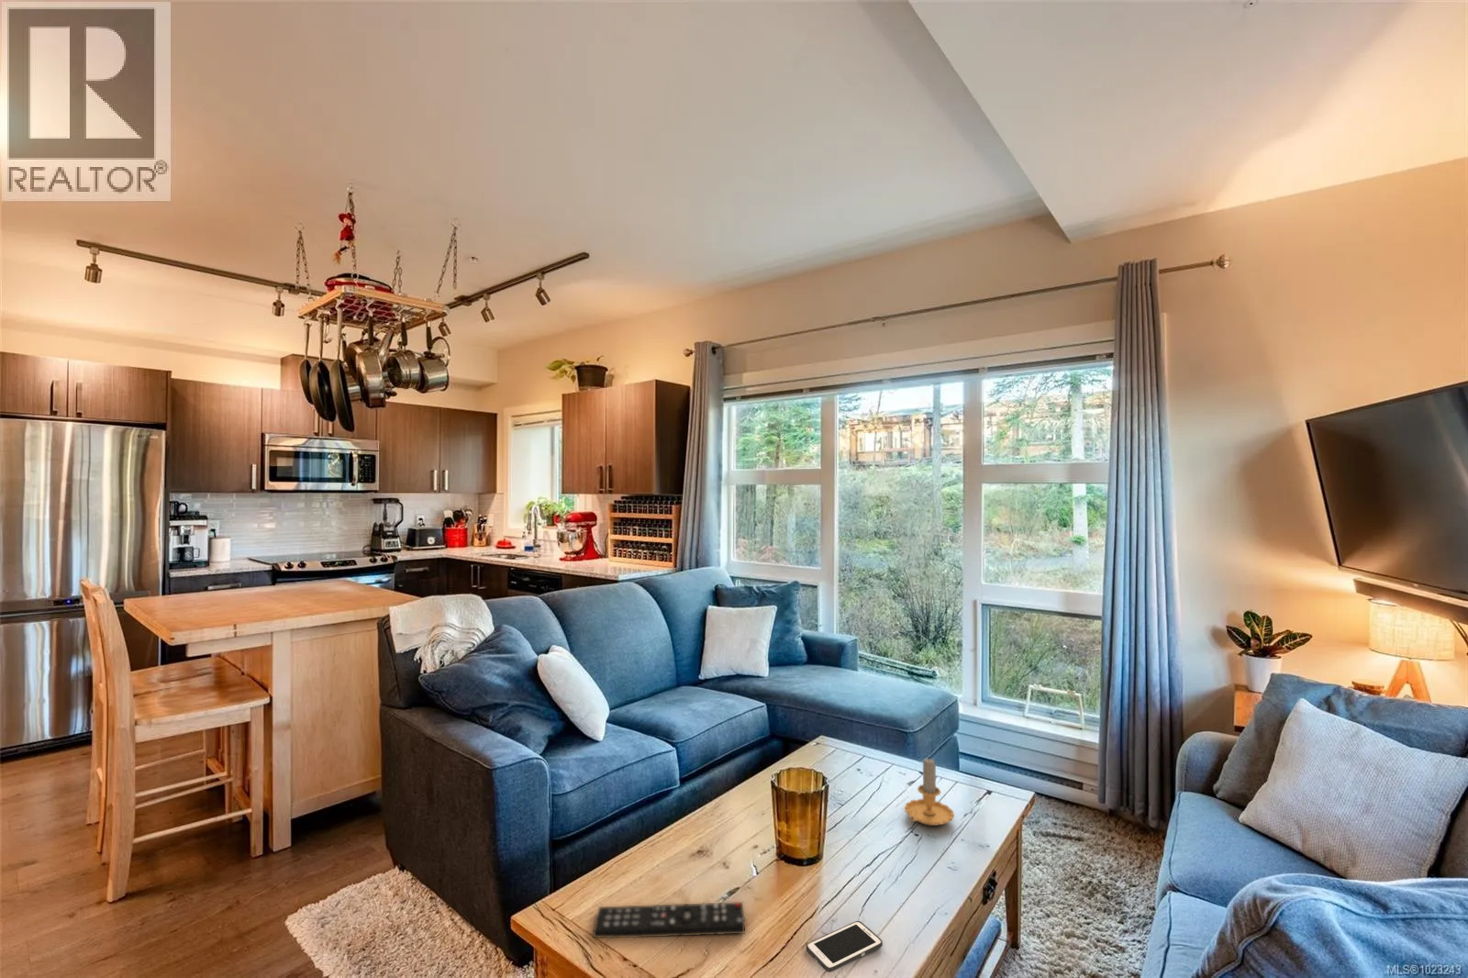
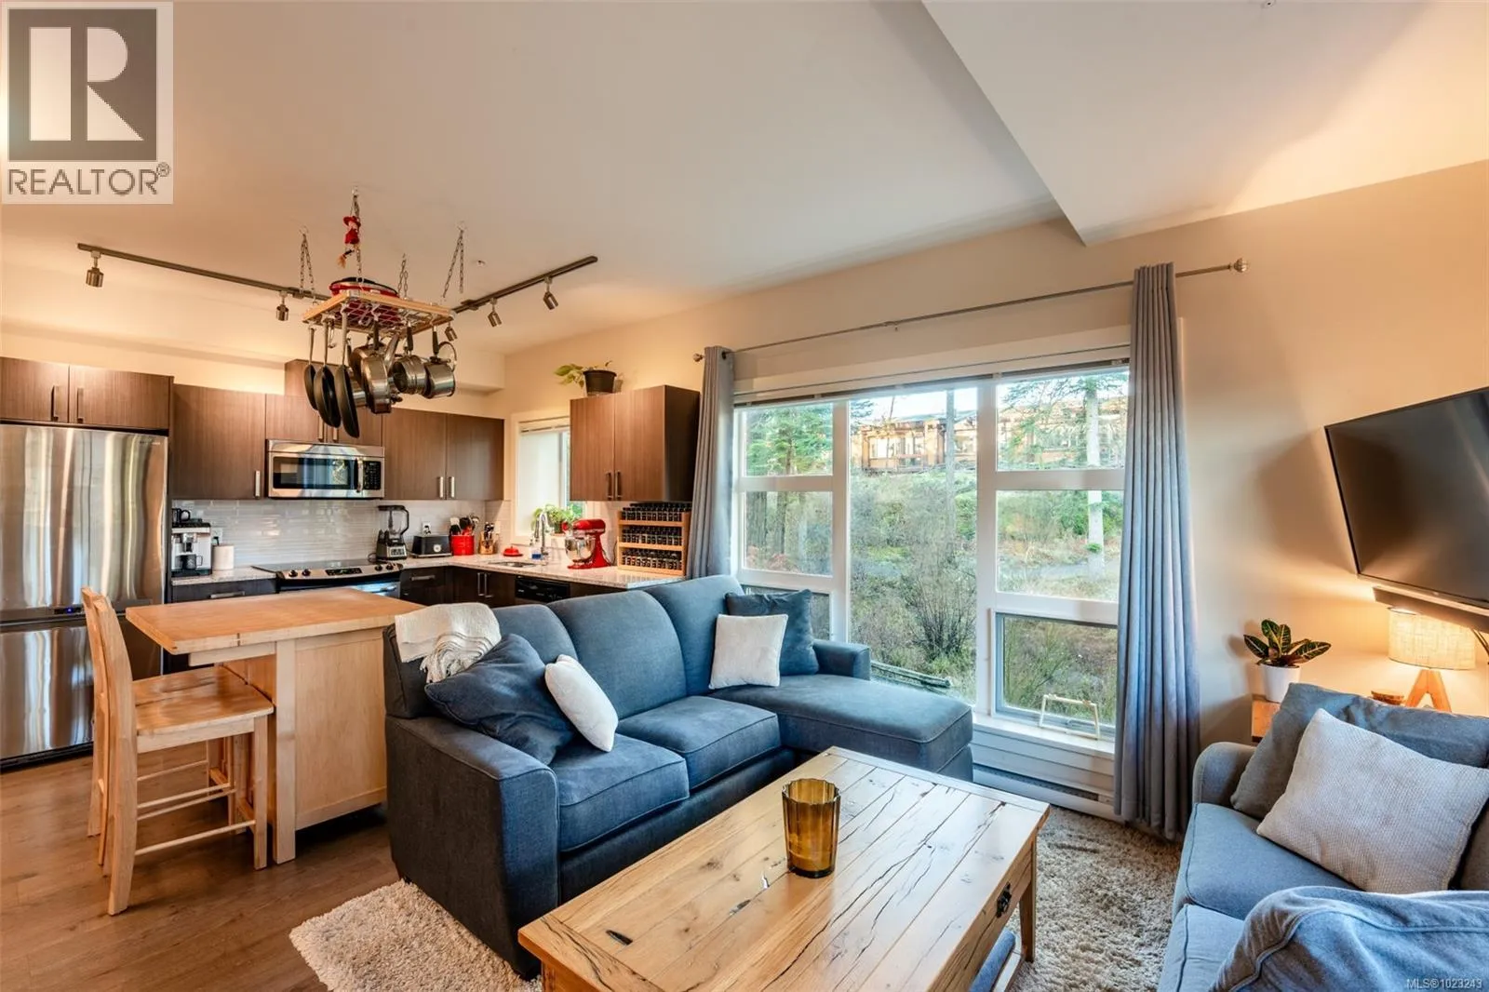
- candle [904,756,955,826]
- remote control [592,901,745,939]
- cell phone [805,920,884,973]
